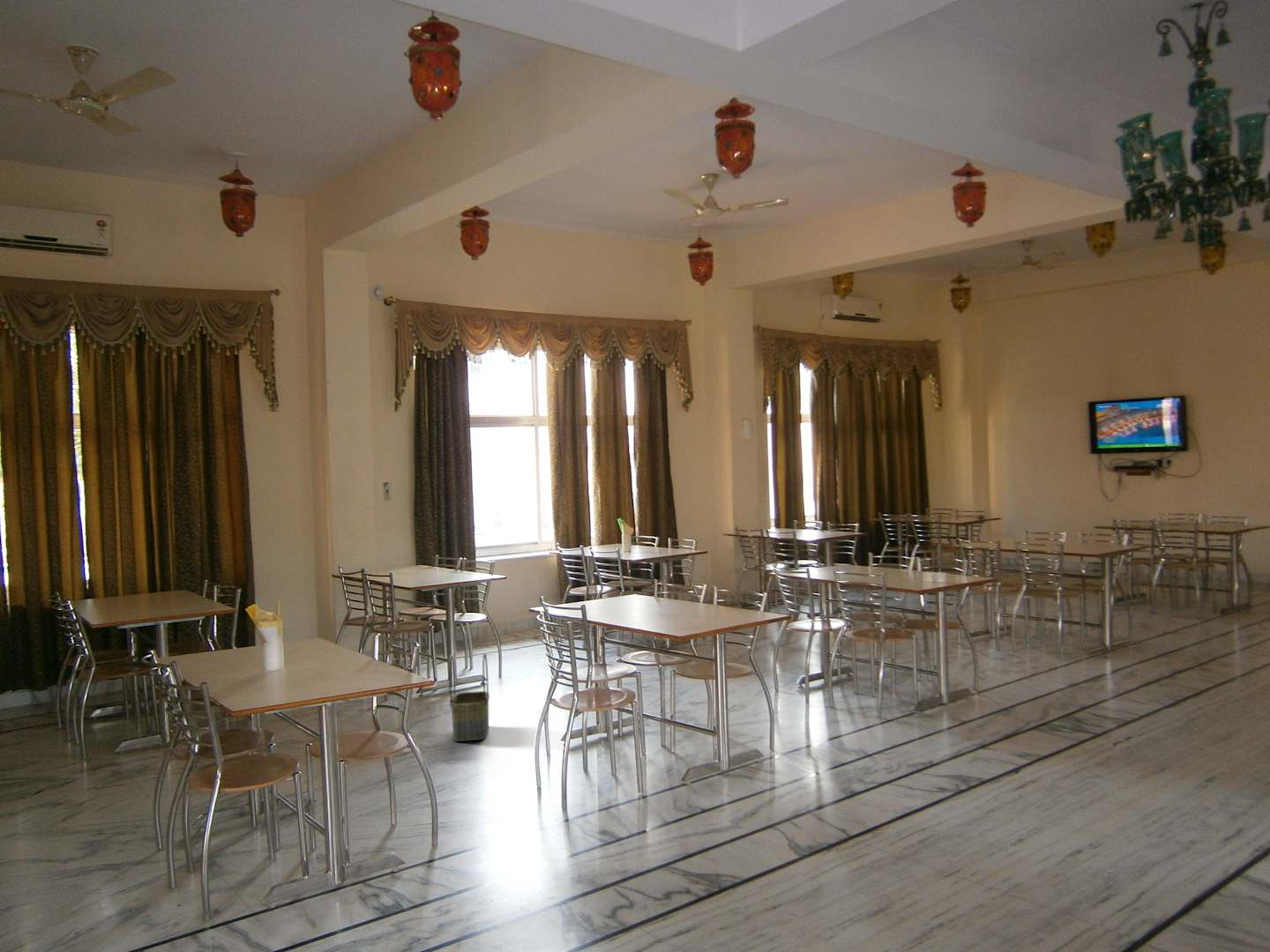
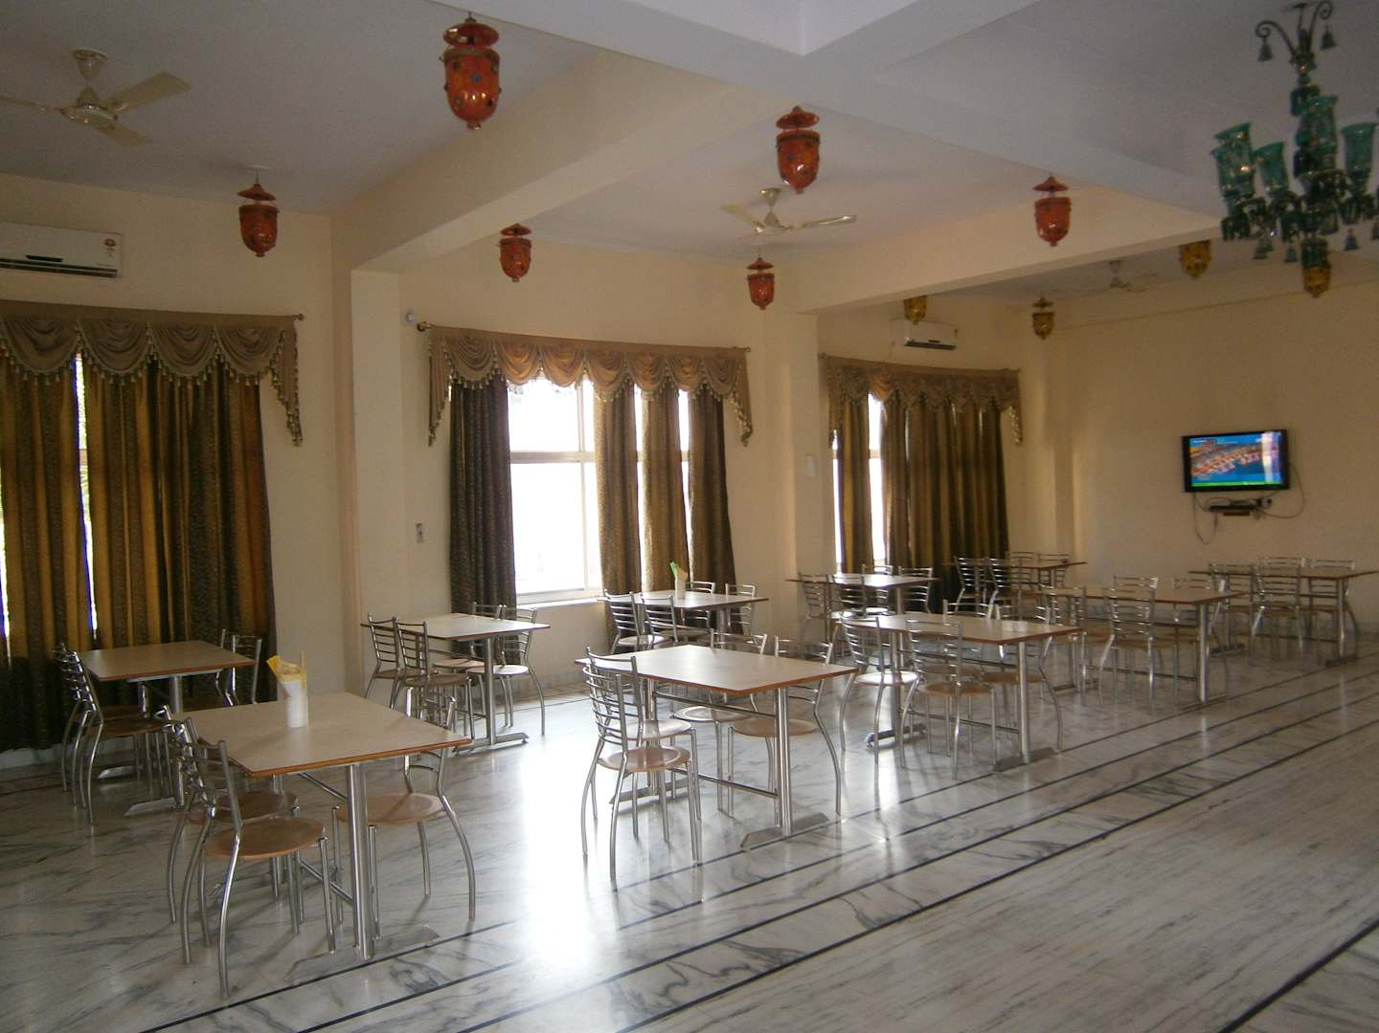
- basket [448,652,490,742]
